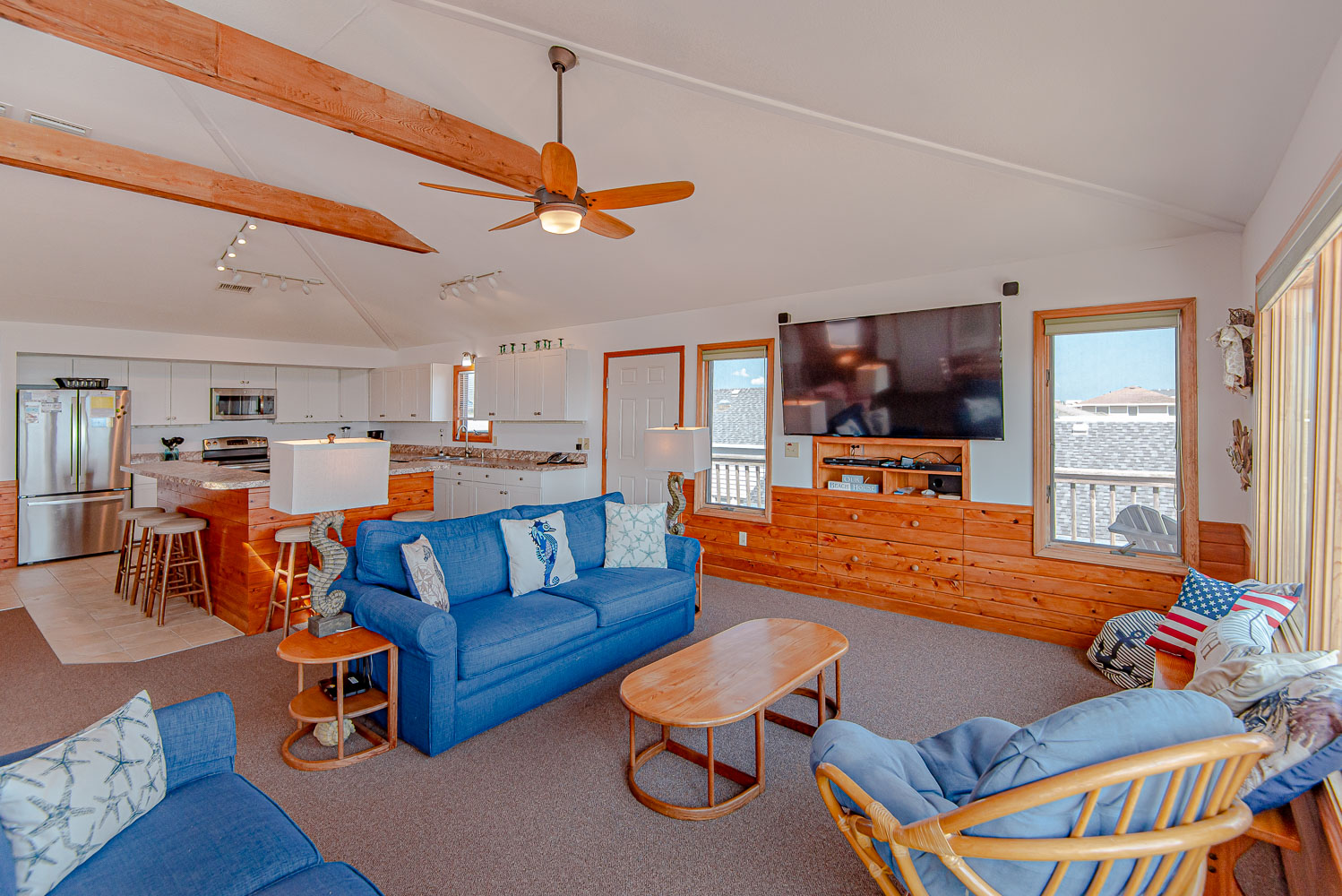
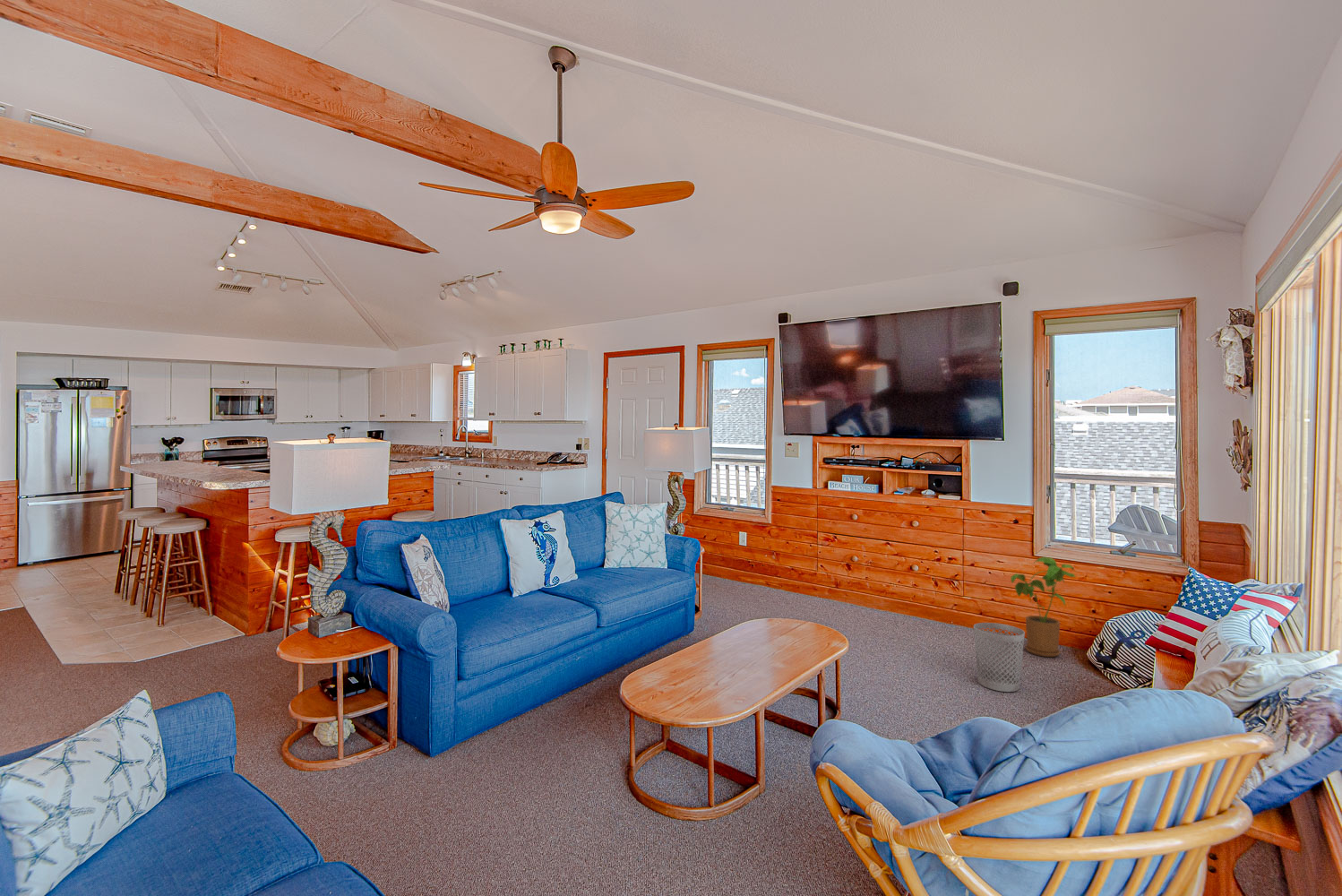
+ house plant [1010,556,1077,658]
+ wastebasket [973,622,1026,693]
